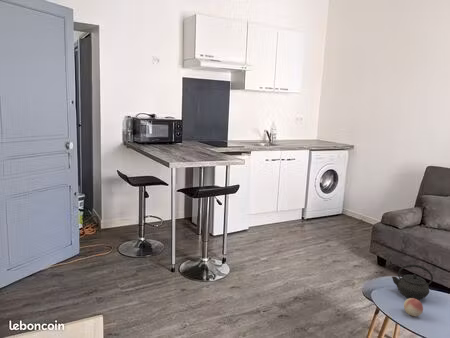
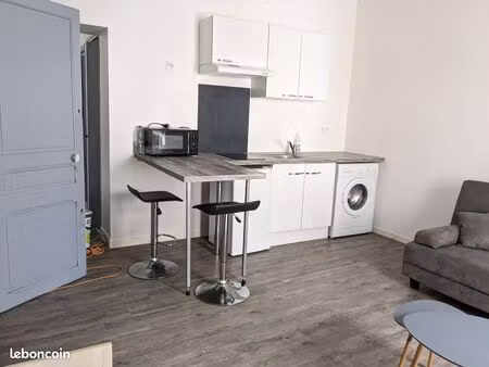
- fruit [403,298,424,317]
- kettle [391,264,434,300]
